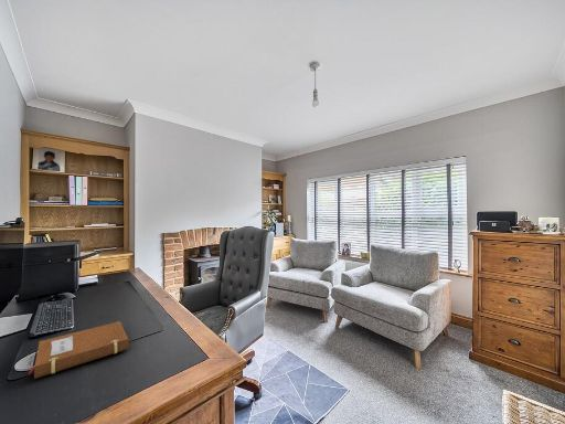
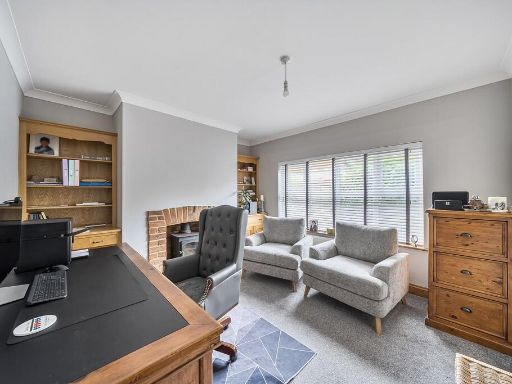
- notebook [28,320,130,380]
